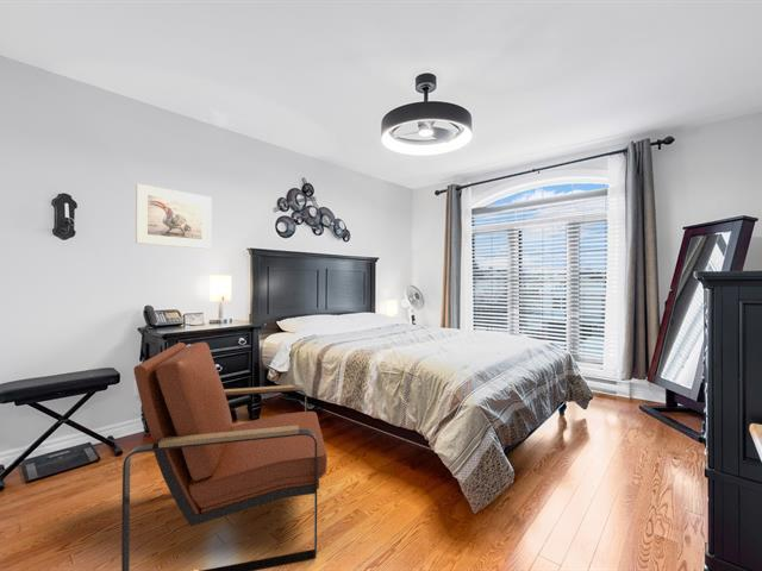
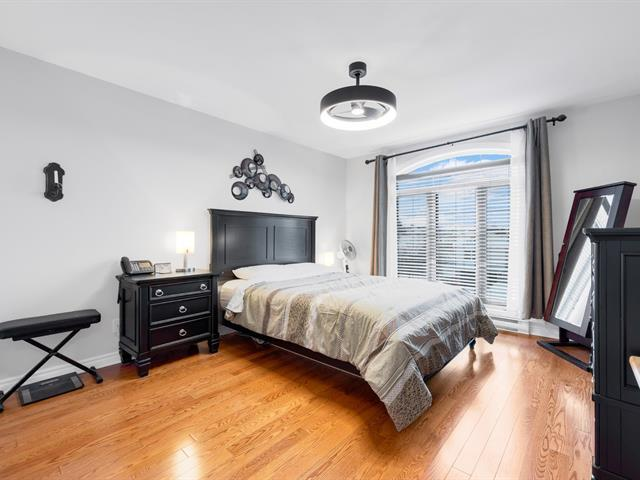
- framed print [135,182,212,250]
- armchair [120,341,329,571]
